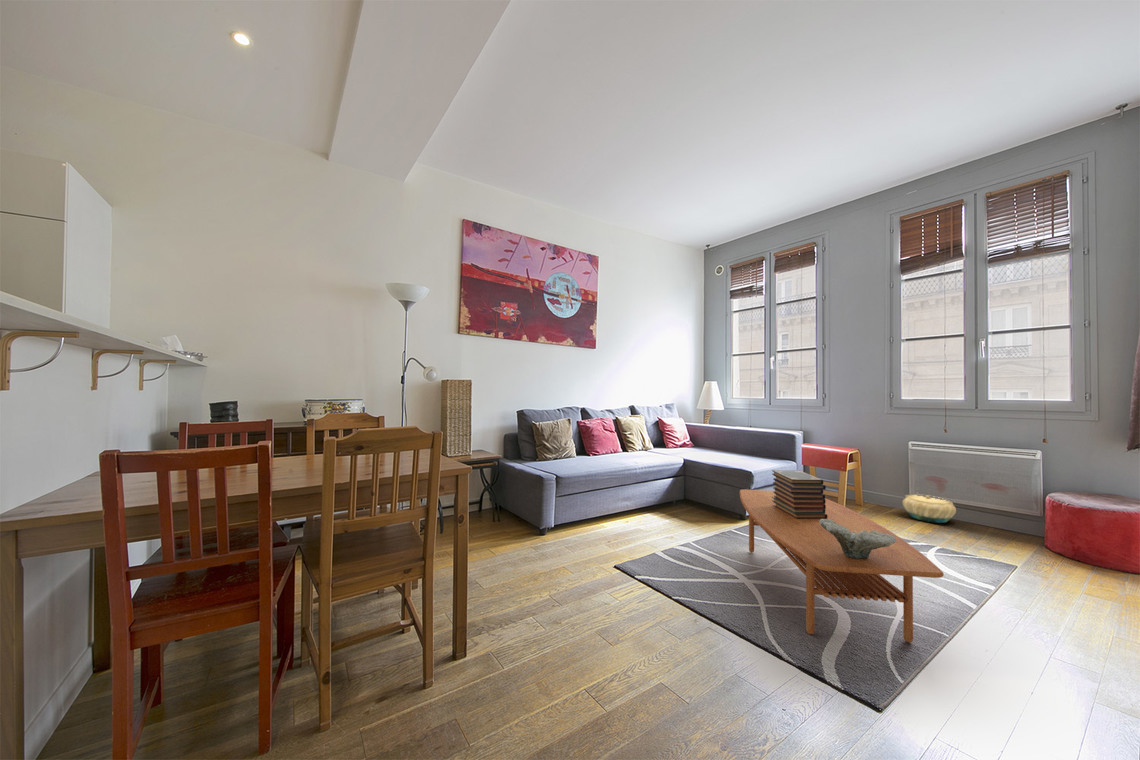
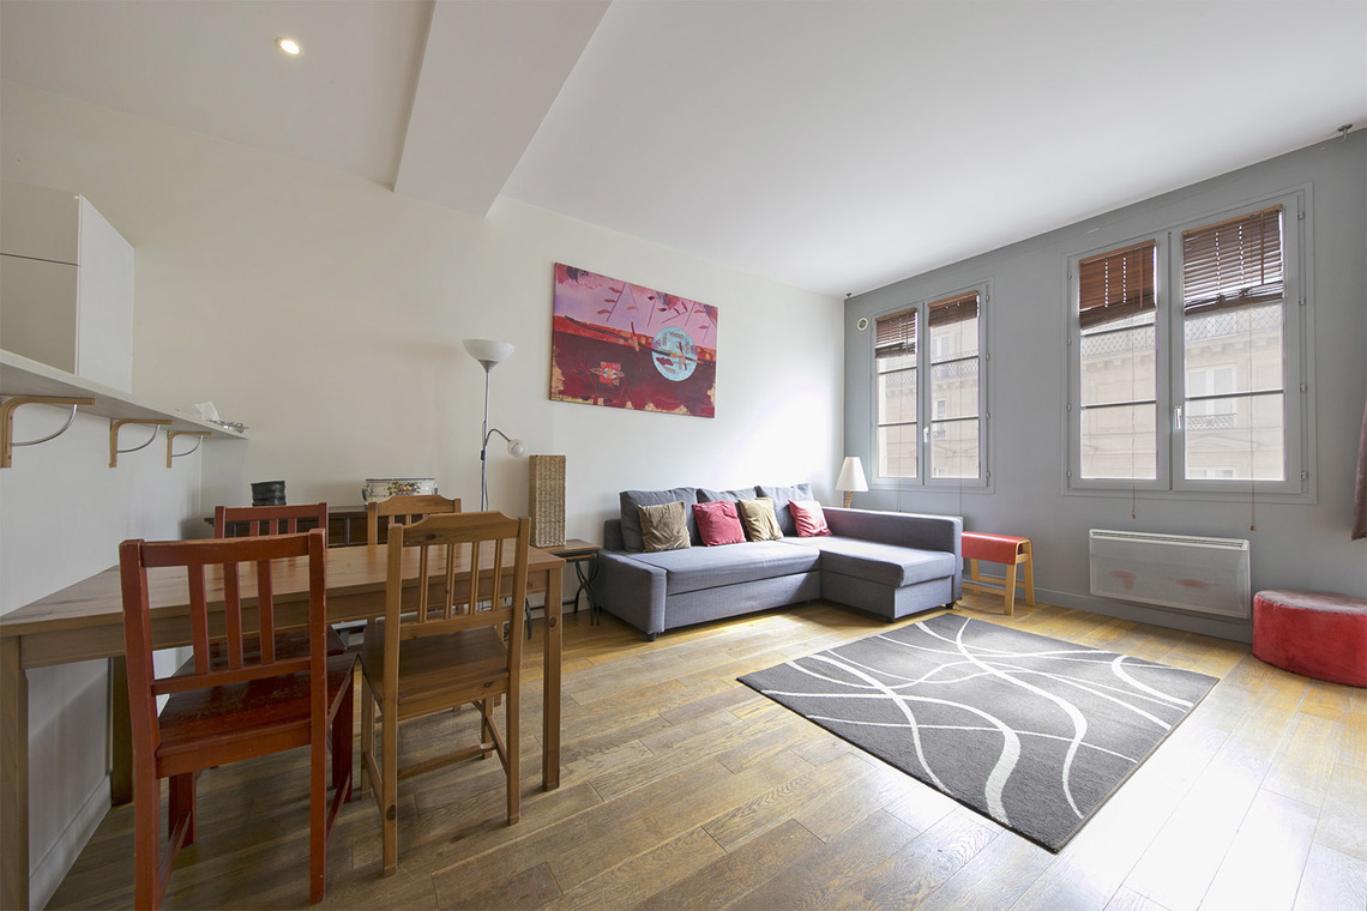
- basket [902,494,957,524]
- decorative bowl [819,519,896,559]
- book stack [771,469,827,519]
- coffee table [739,488,945,644]
